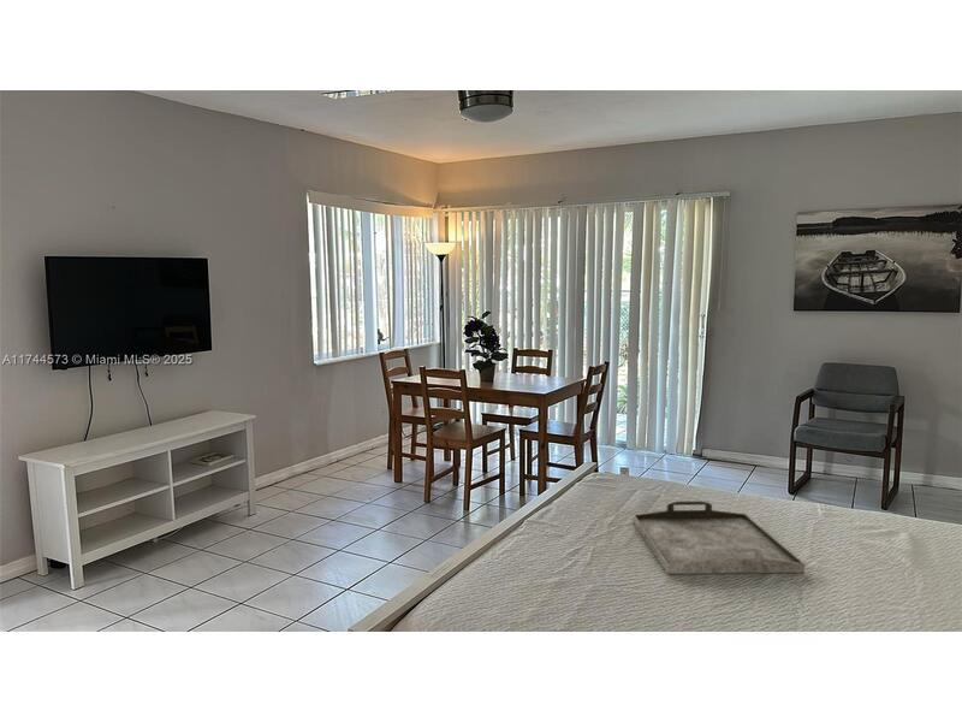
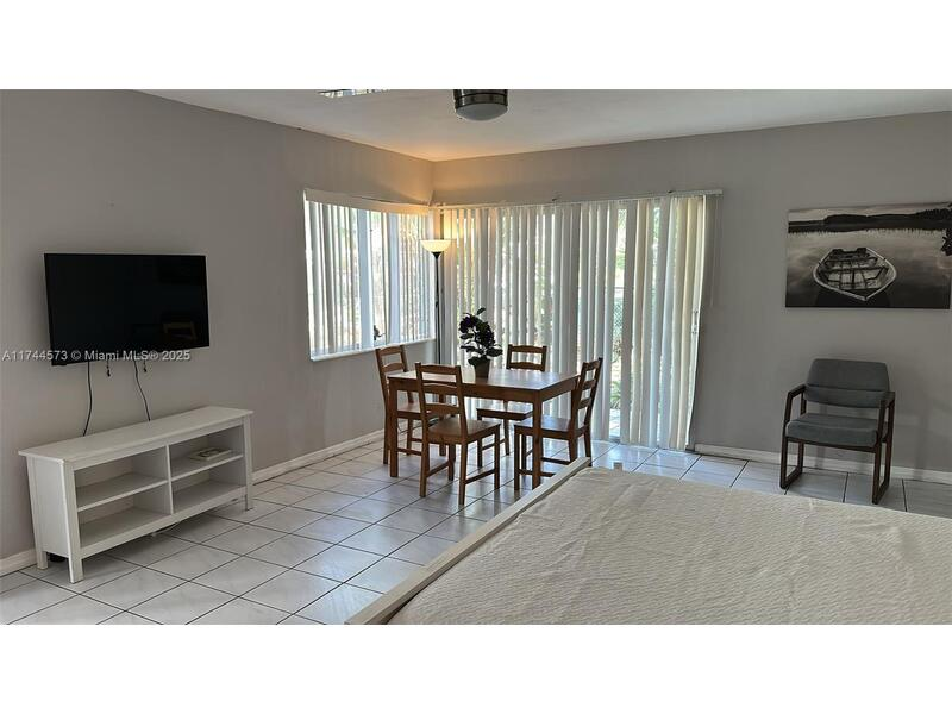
- serving tray [633,499,806,575]
